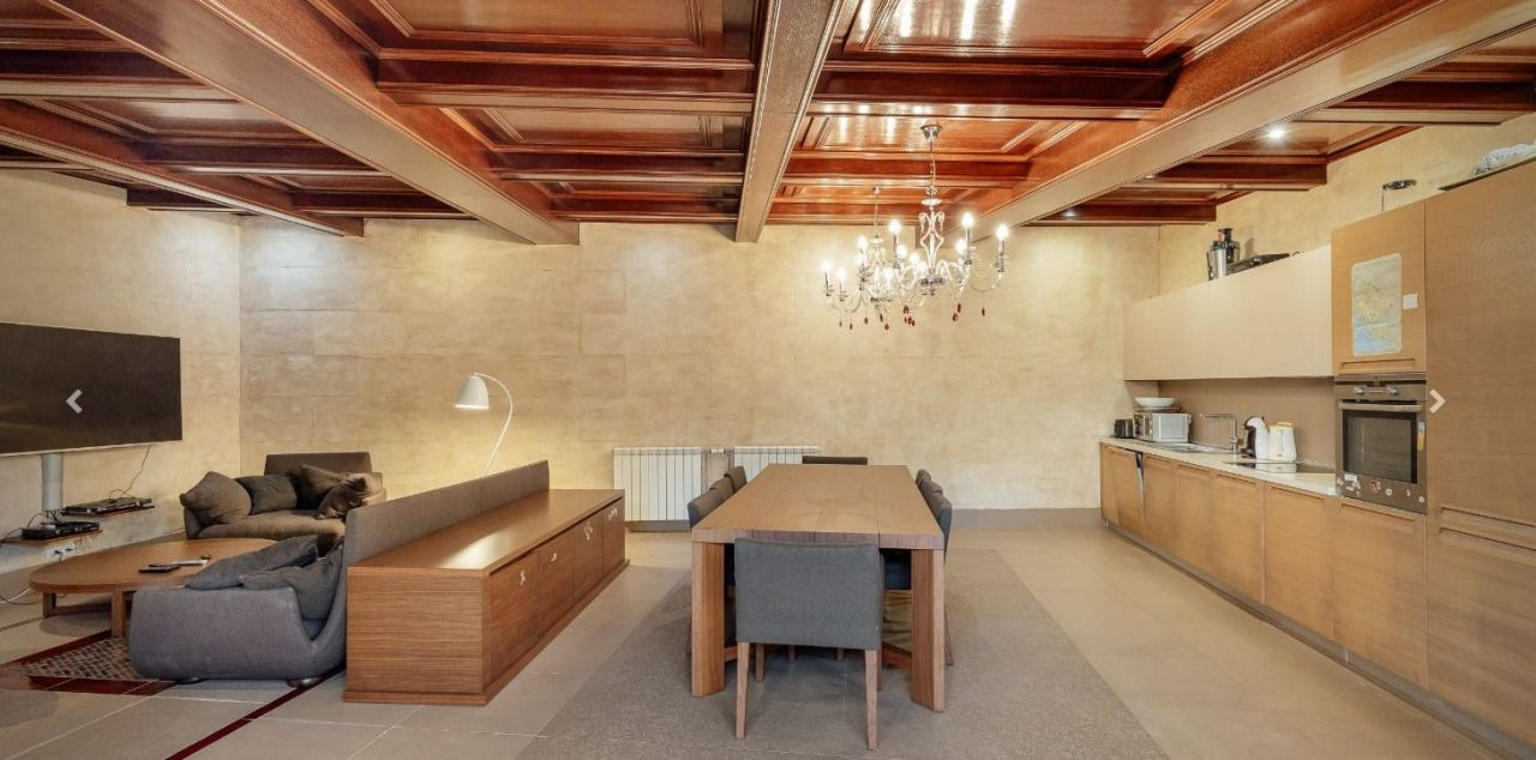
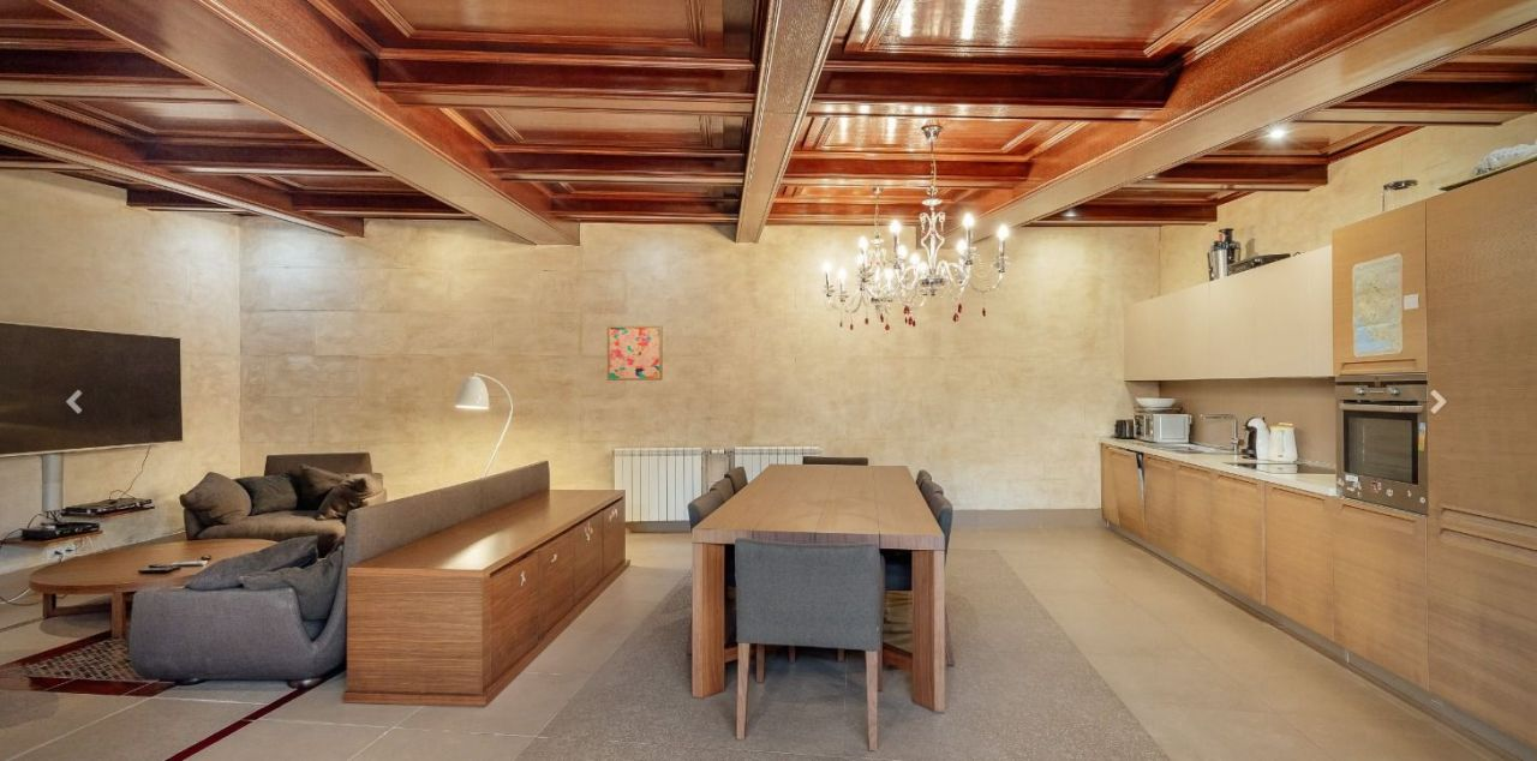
+ wall art [606,324,664,382]
